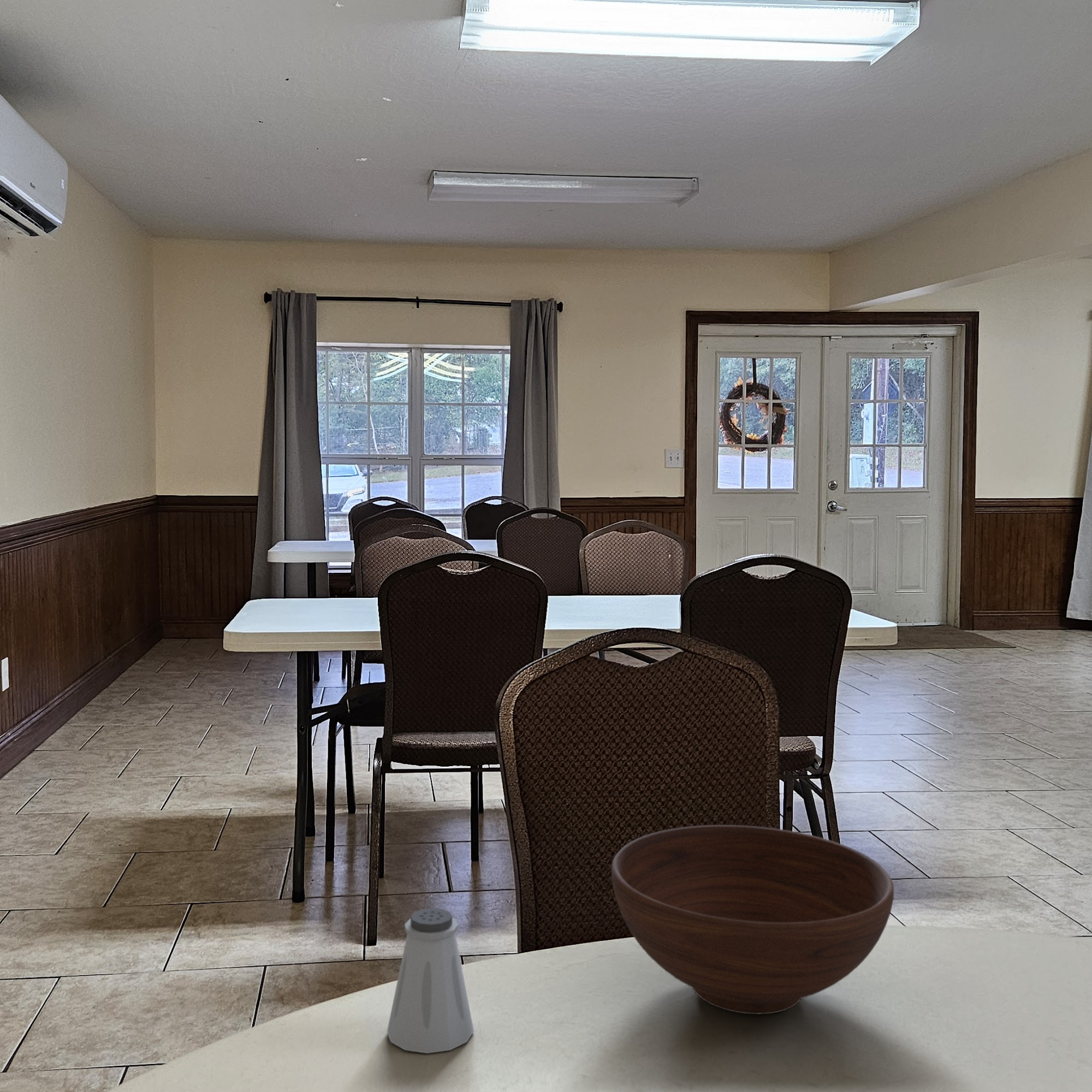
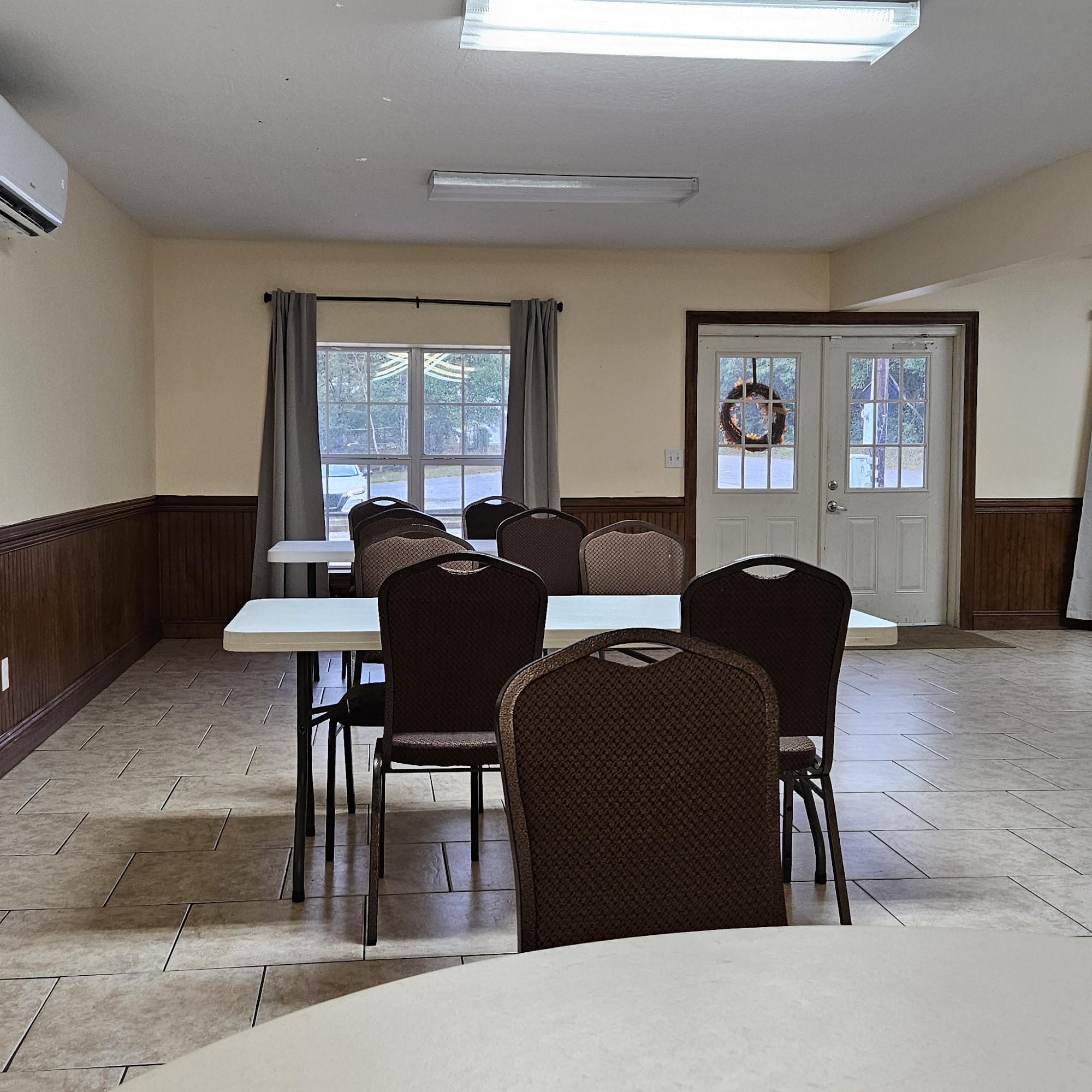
- bowl [611,824,894,1015]
- saltshaker [387,907,474,1054]
